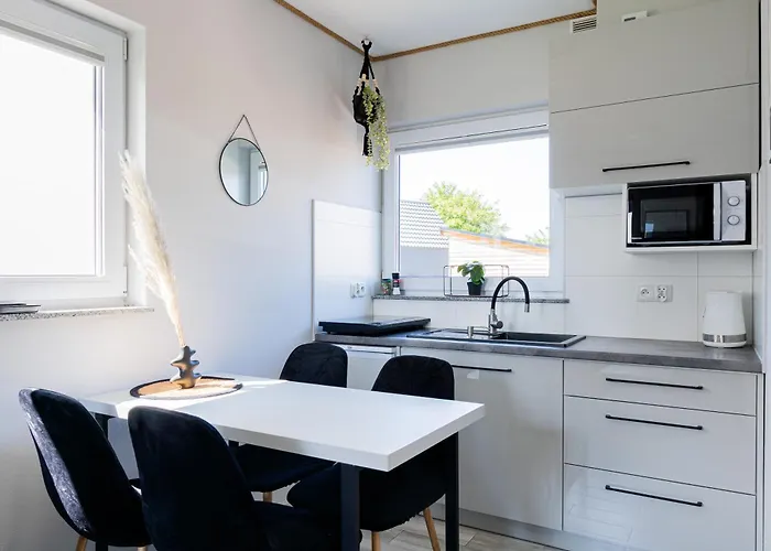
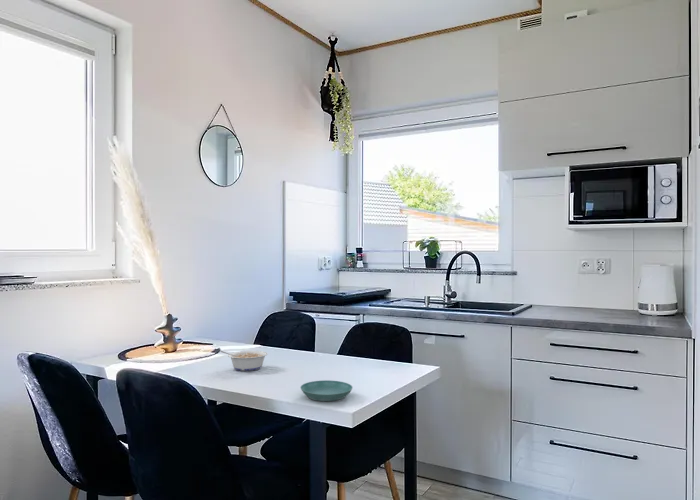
+ saucer [299,379,354,402]
+ legume [220,350,269,372]
